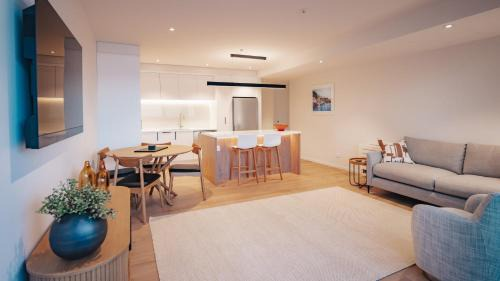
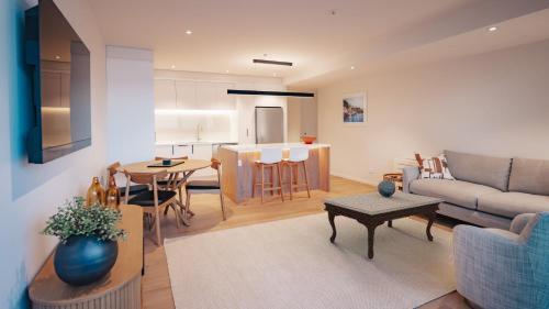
+ decorative sphere [377,179,396,197]
+ coffee table [318,190,446,260]
